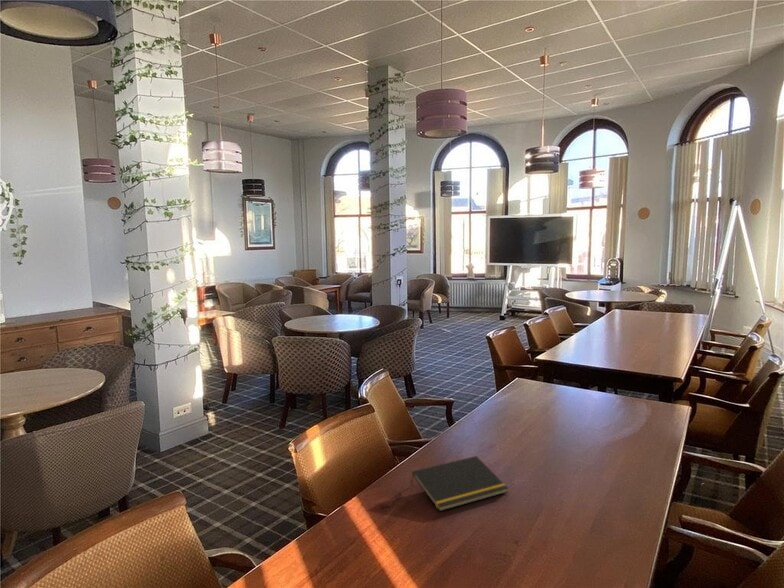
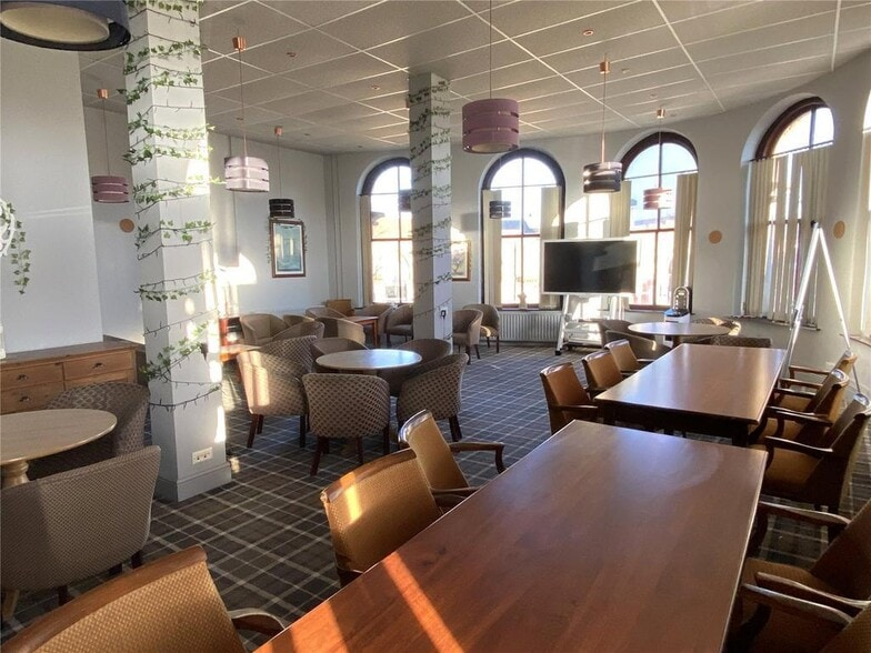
- notepad [410,455,509,512]
